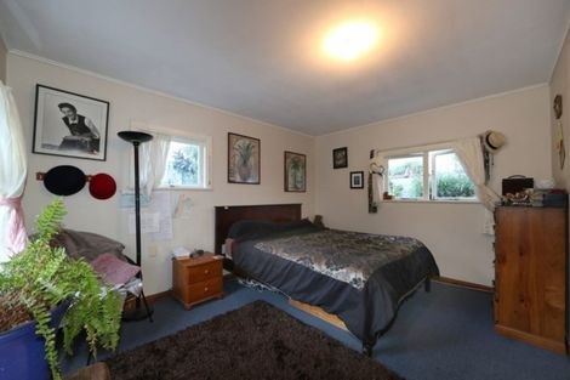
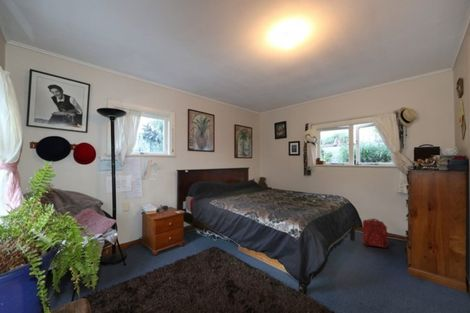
+ backpack [361,218,391,249]
